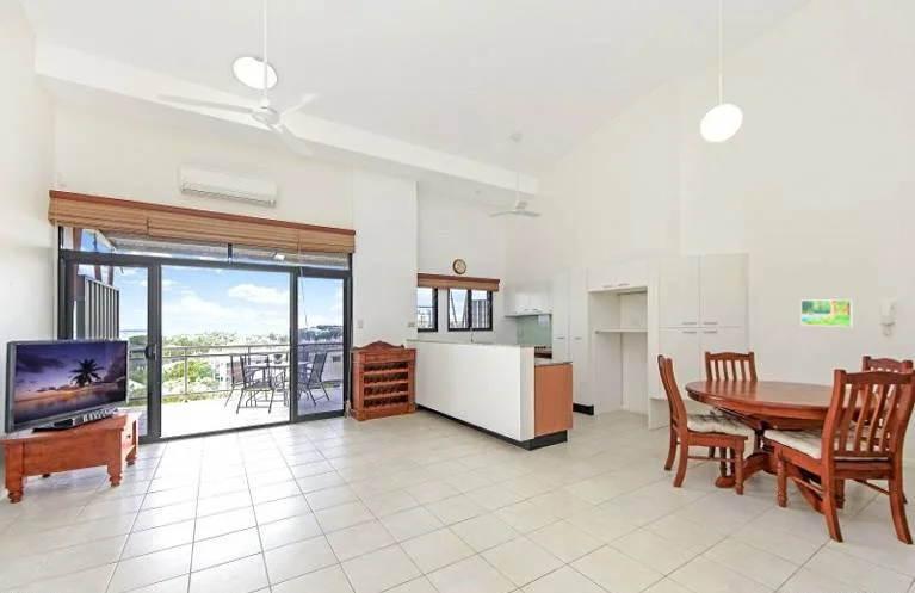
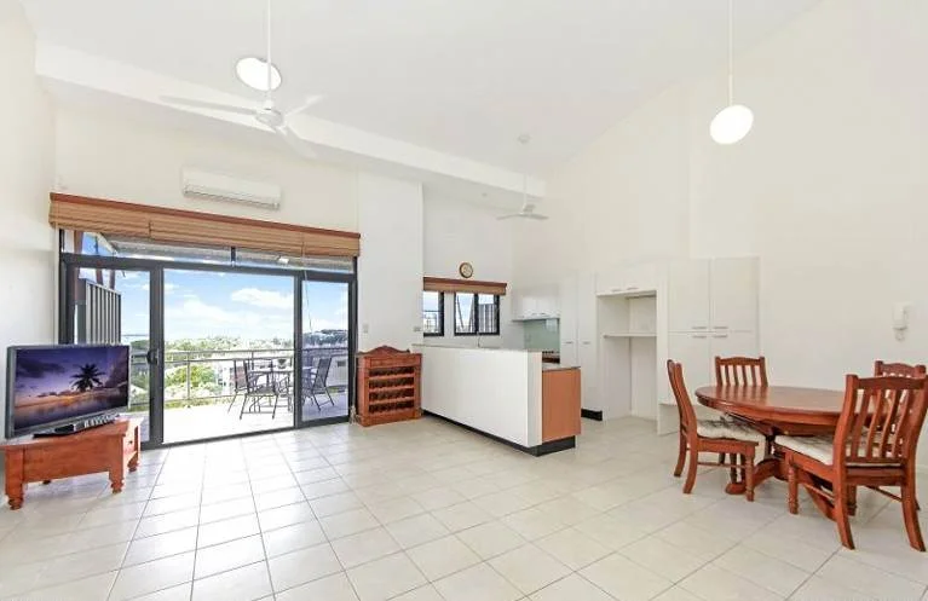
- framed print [799,298,854,328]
